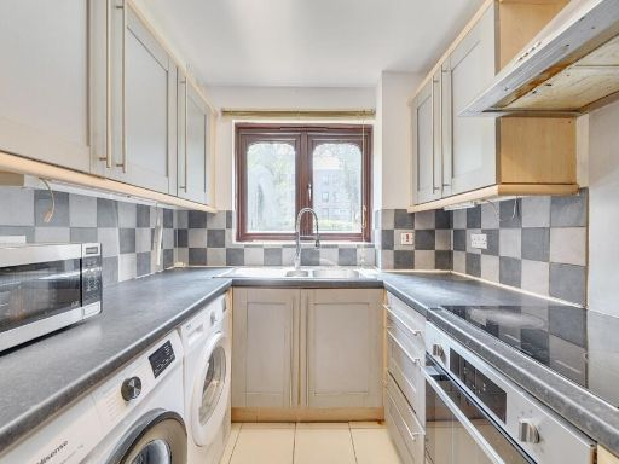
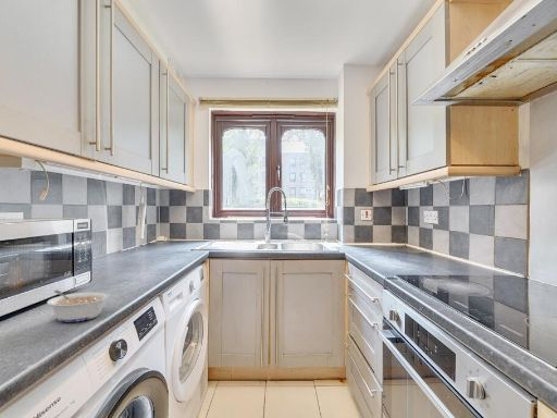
+ legume [46,290,110,323]
